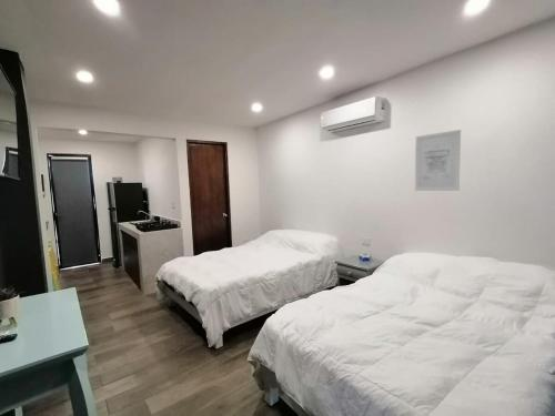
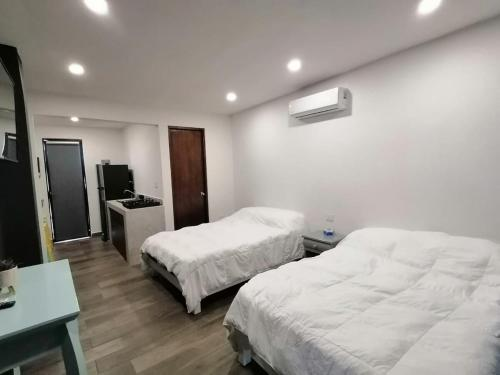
- wall art [414,129,462,192]
